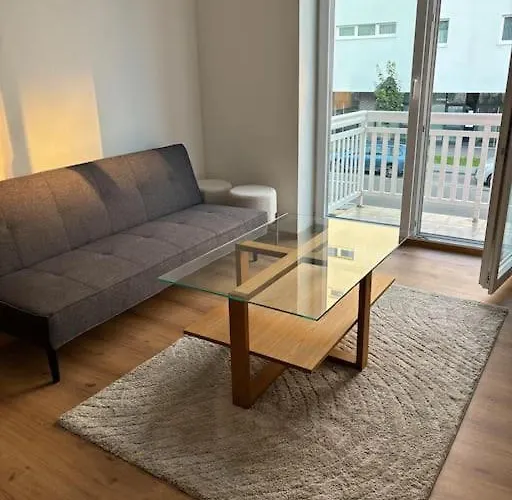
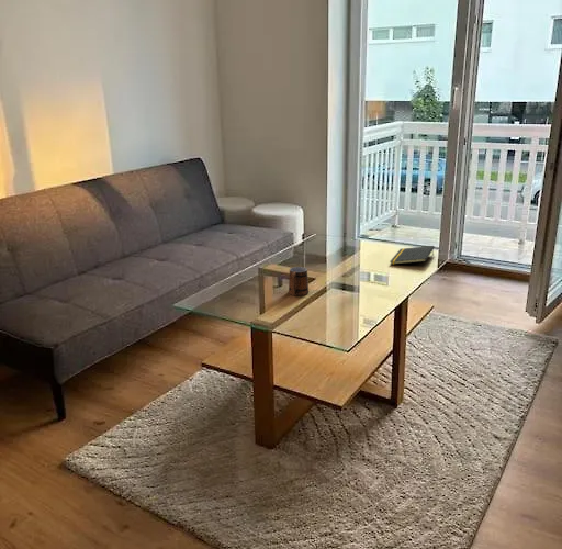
+ mug [288,266,310,296]
+ notepad [389,245,436,266]
